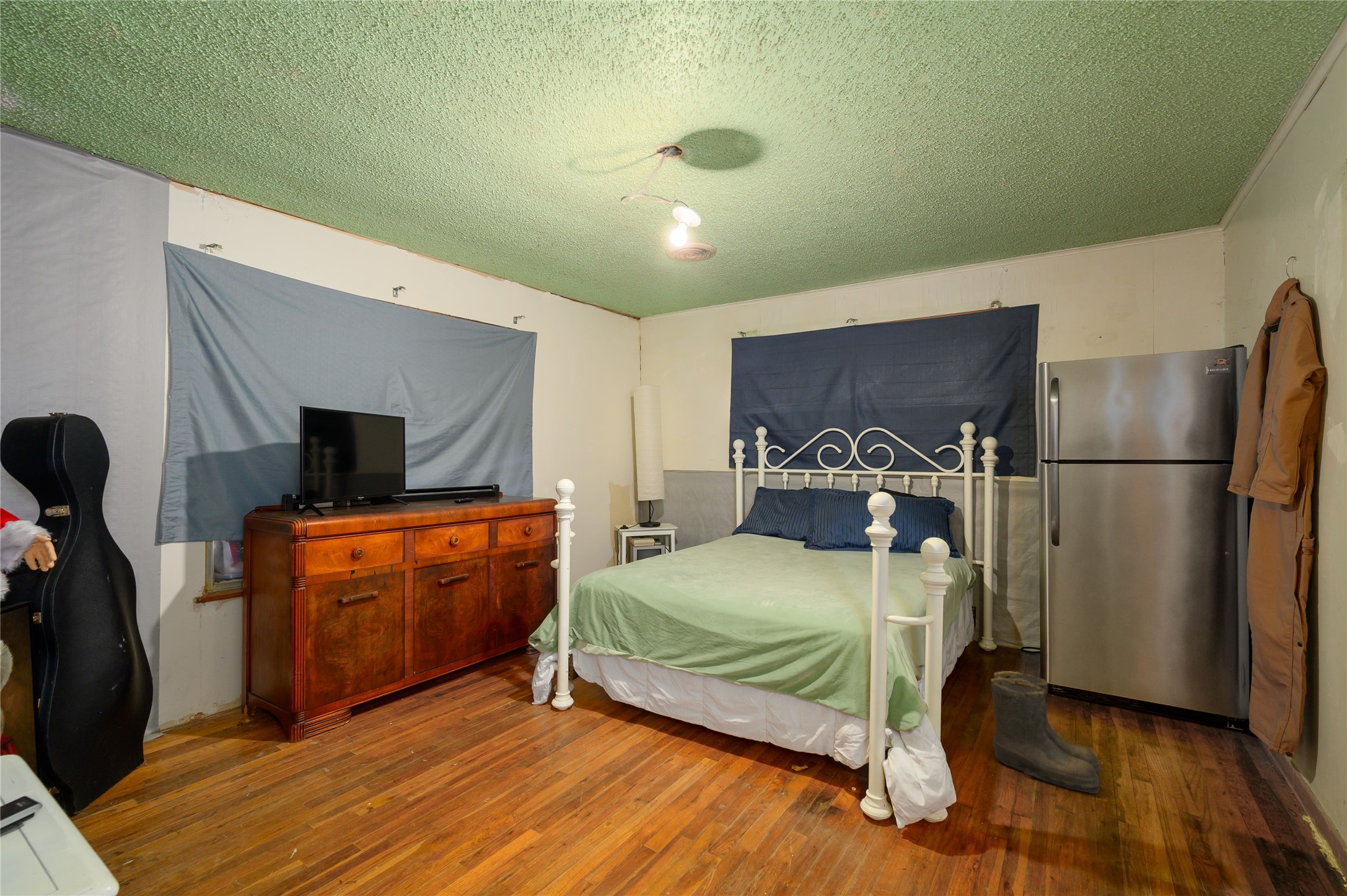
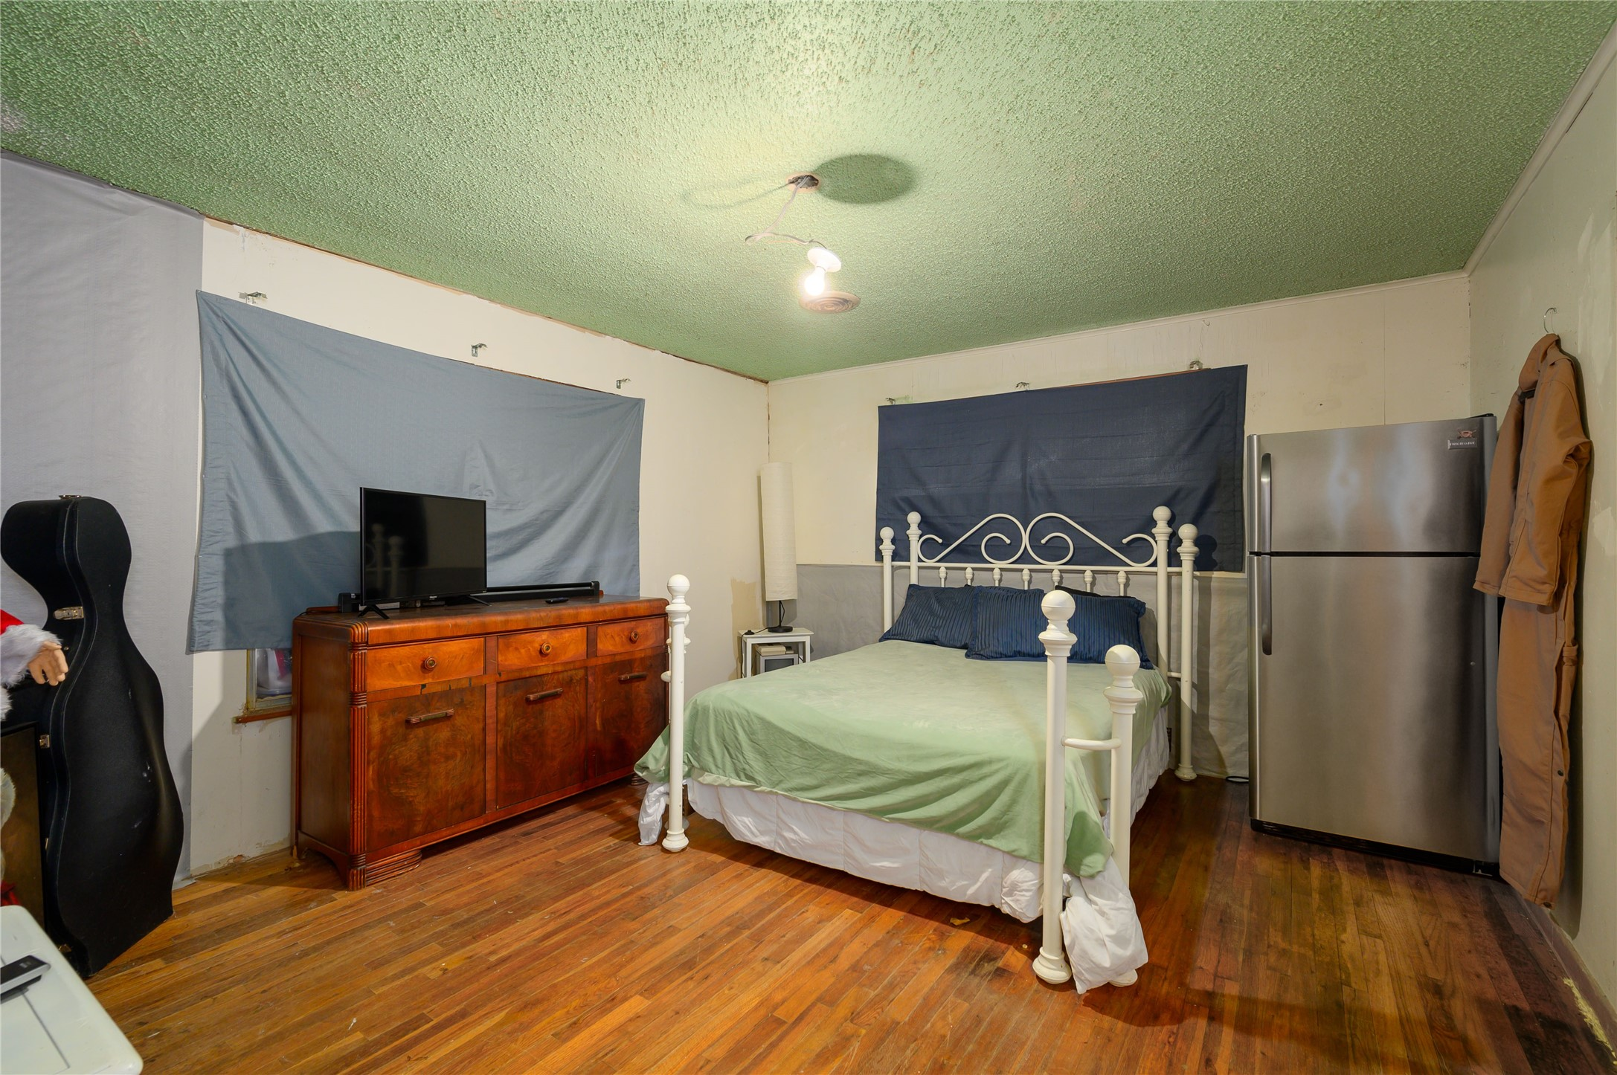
- boots [990,670,1103,794]
